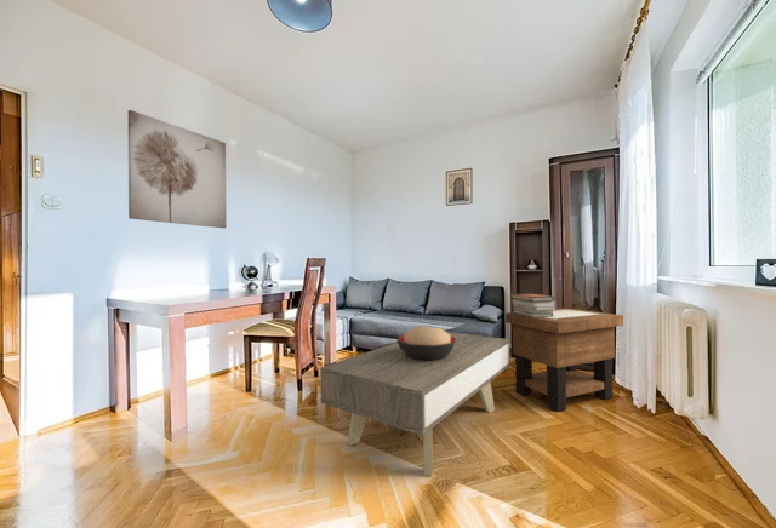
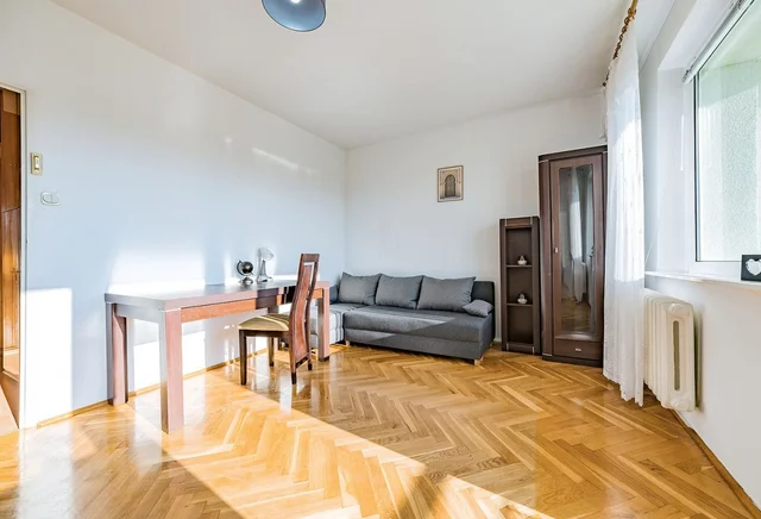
- side table [504,308,624,413]
- decorative bowl [395,325,456,361]
- book stack [509,292,557,317]
- wall art [127,109,228,229]
- coffee table [319,331,512,477]
